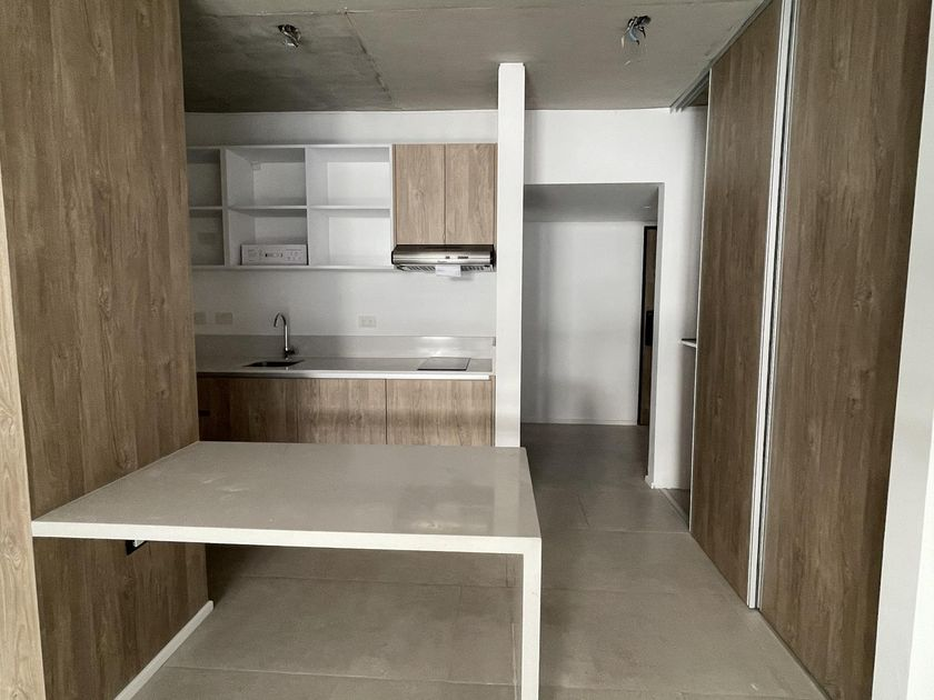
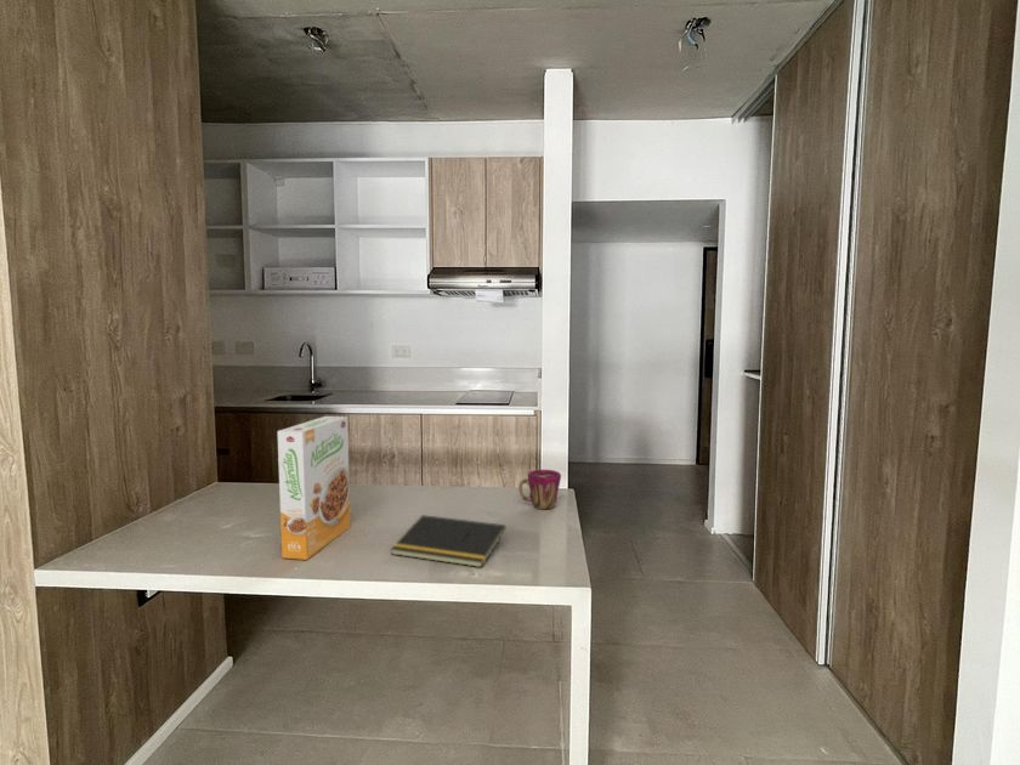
+ cup [517,469,562,510]
+ notepad [390,514,506,568]
+ cereal box [277,415,352,561]
